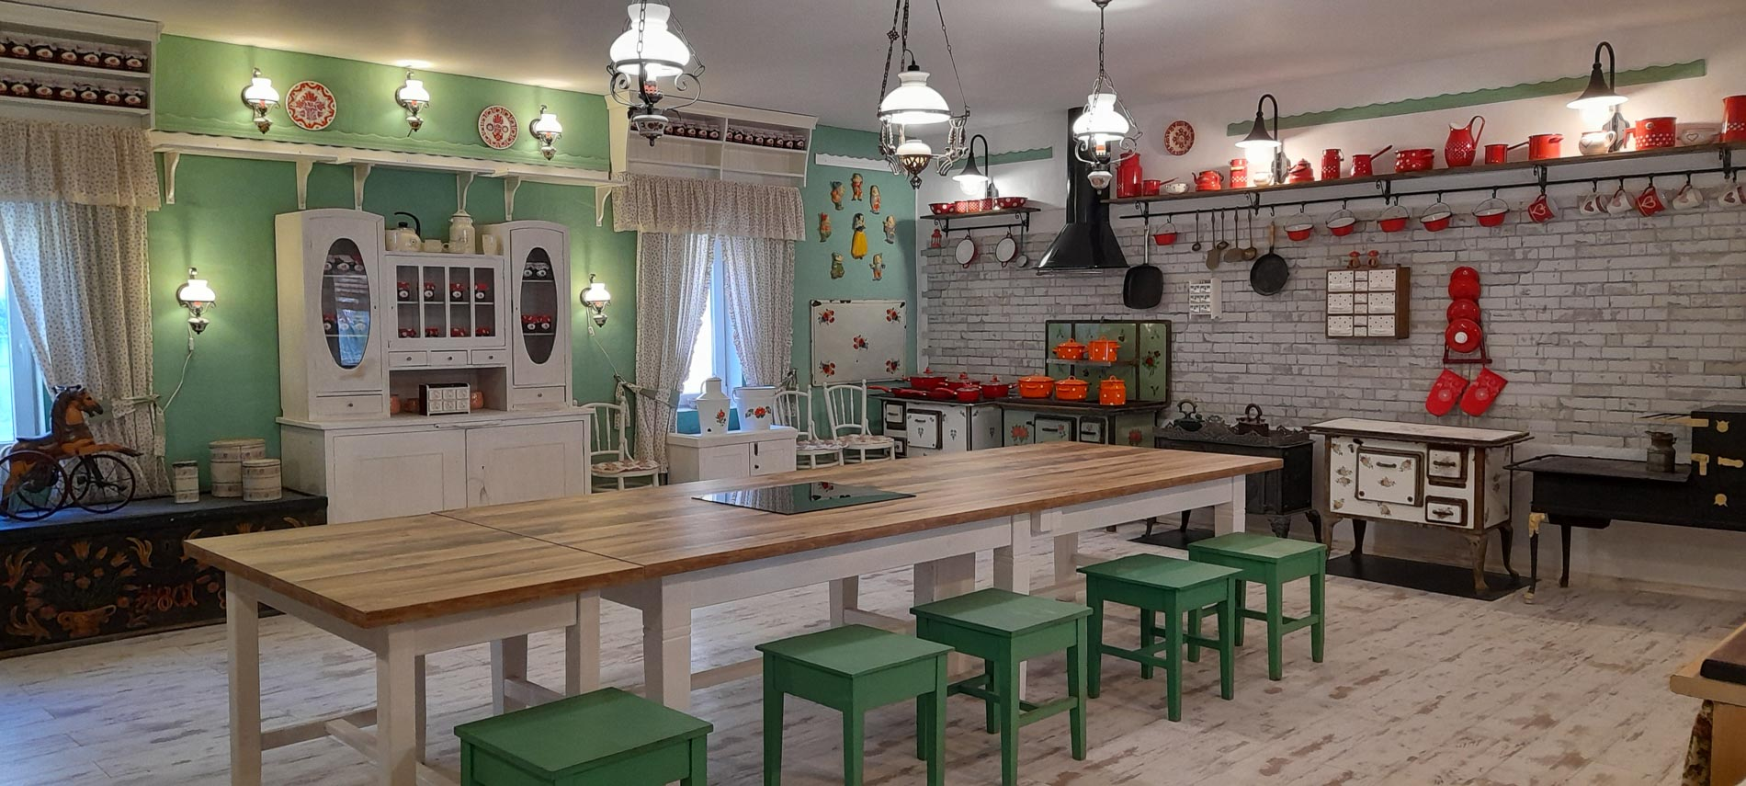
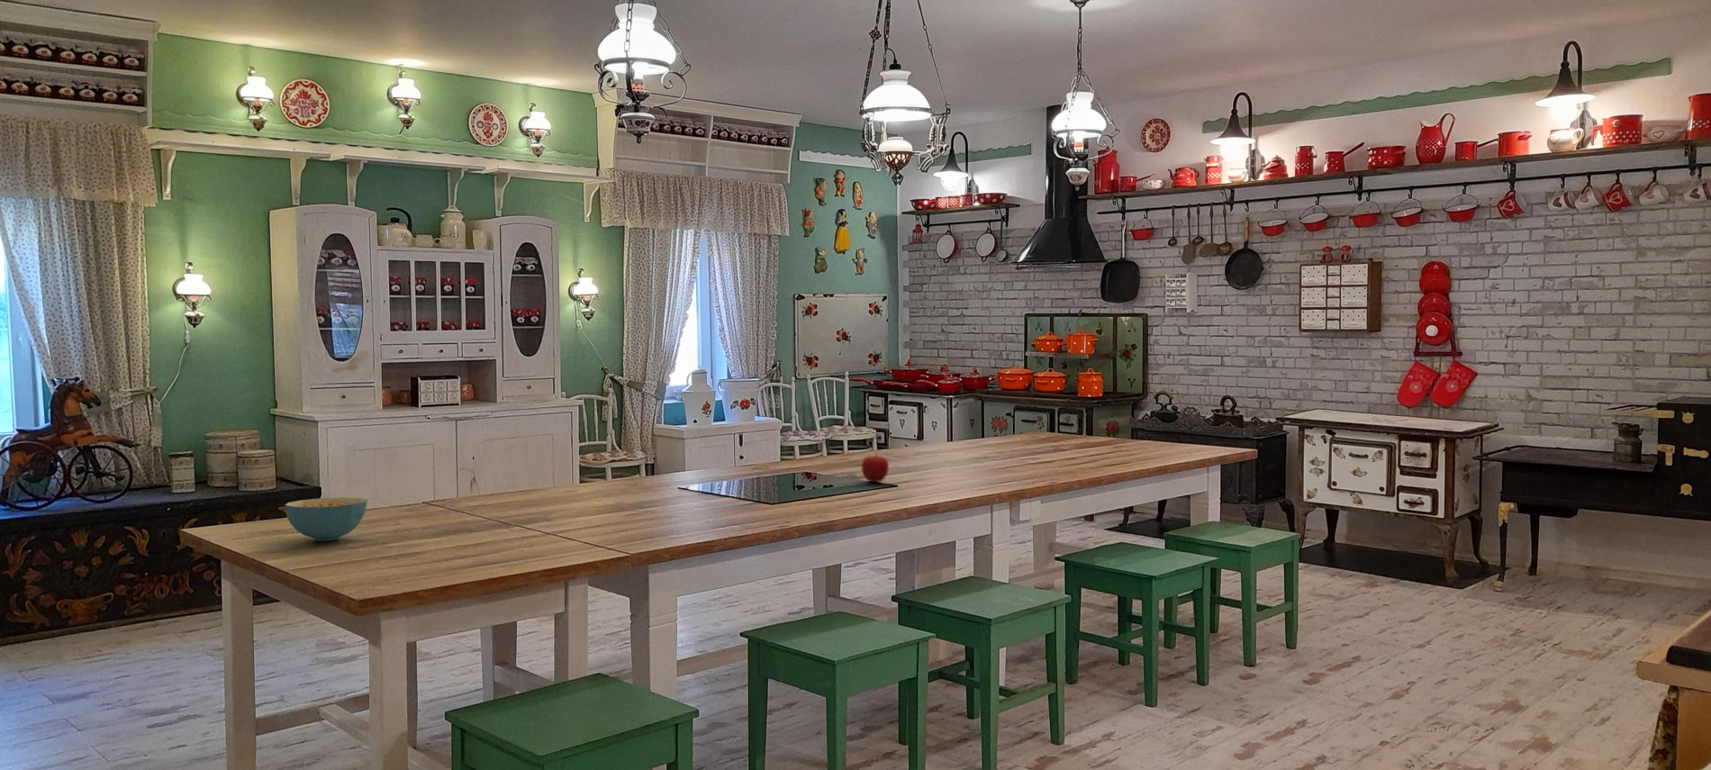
+ fruit [861,453,889,483]
+ cereal bowl [284,497,369,542]
